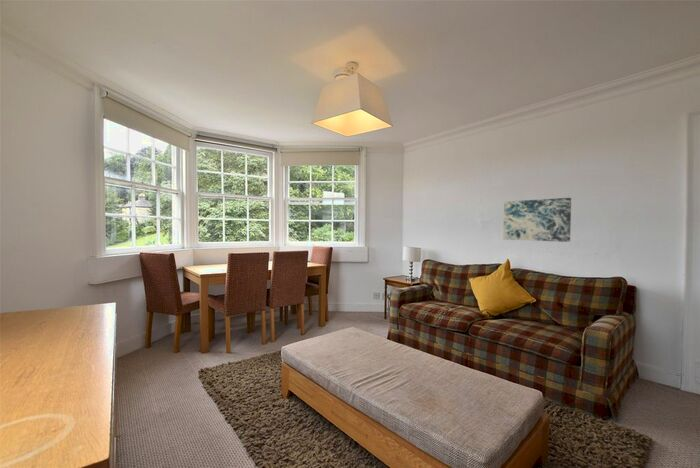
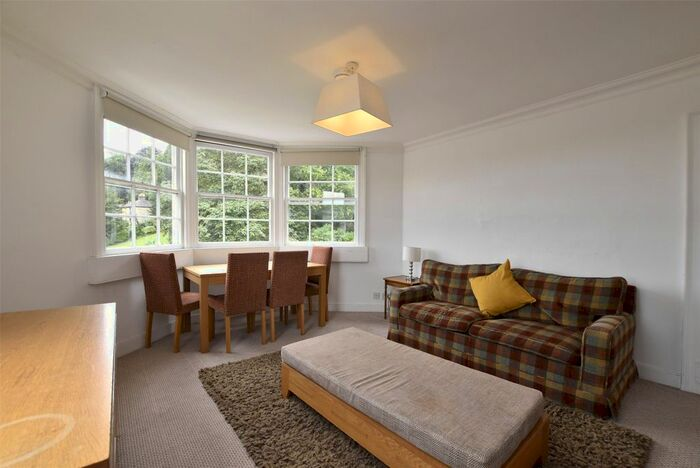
- wall art [502,197,572,243]
